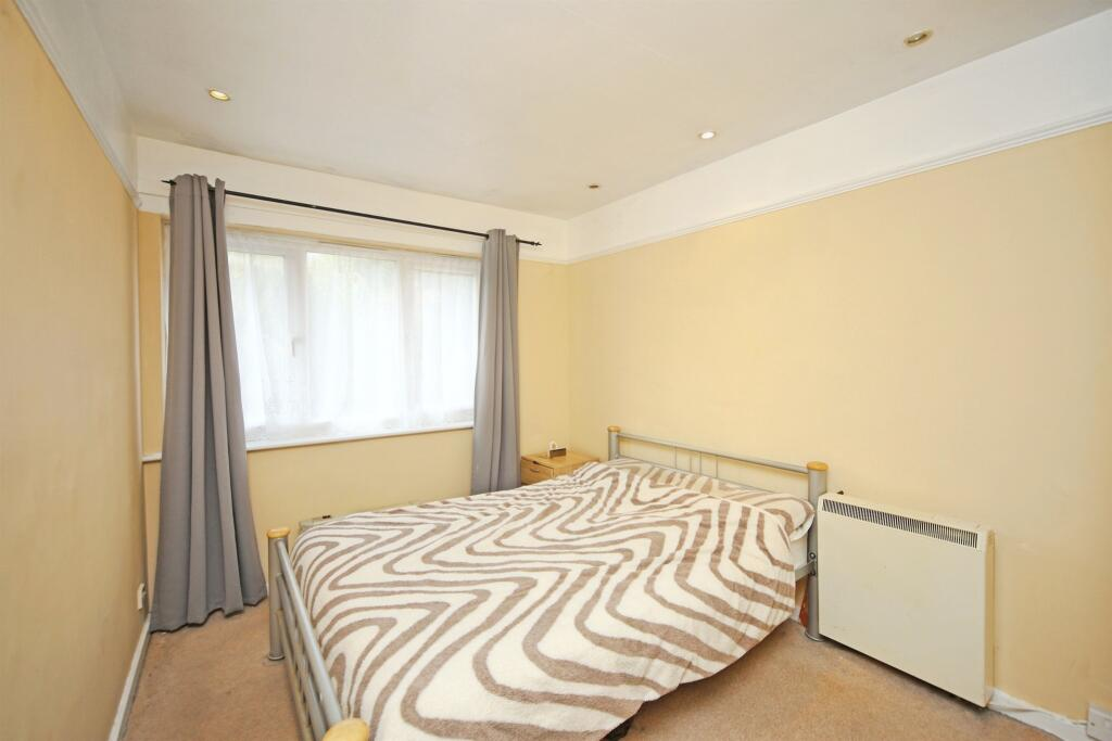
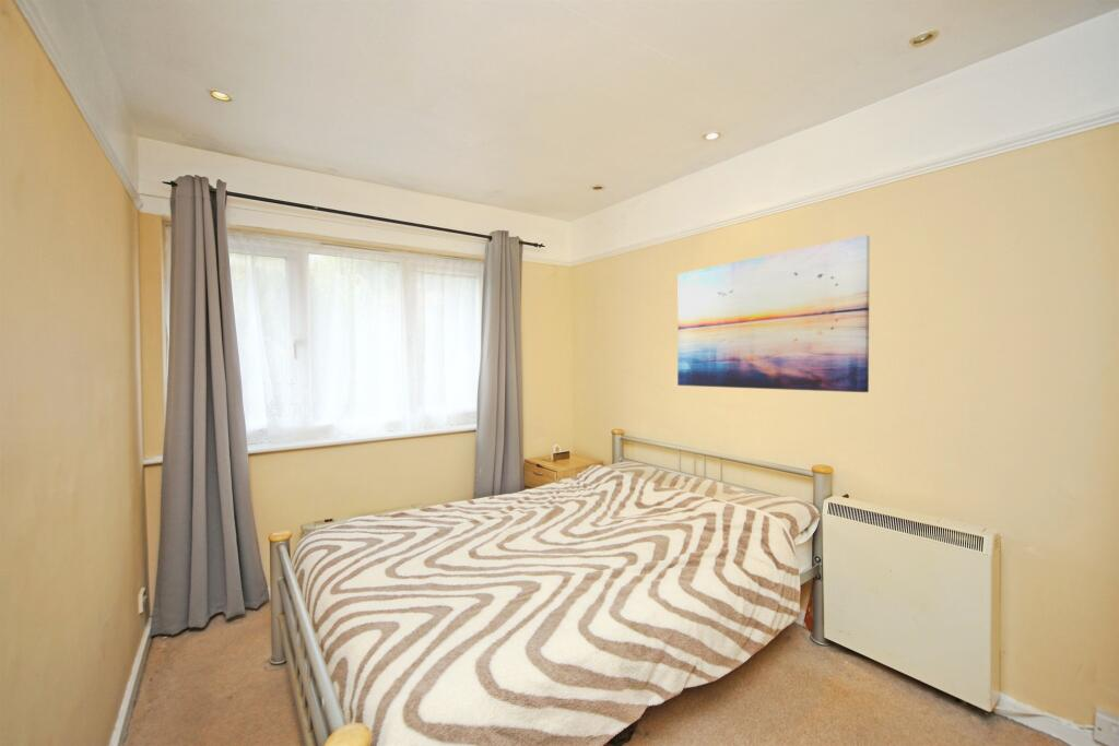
+ wall art [676,234,871,393]
